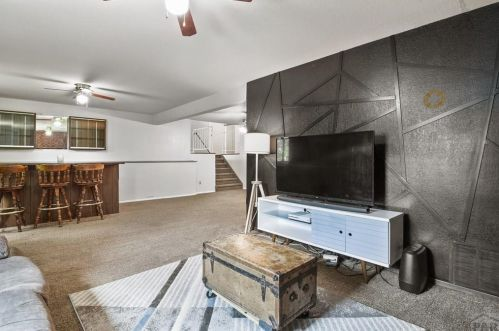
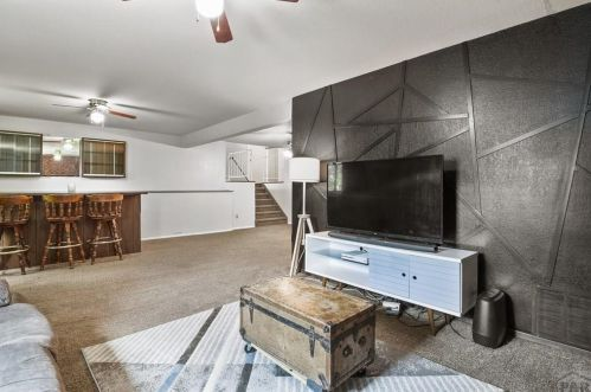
- decorative medallion [422,88,447,110]
